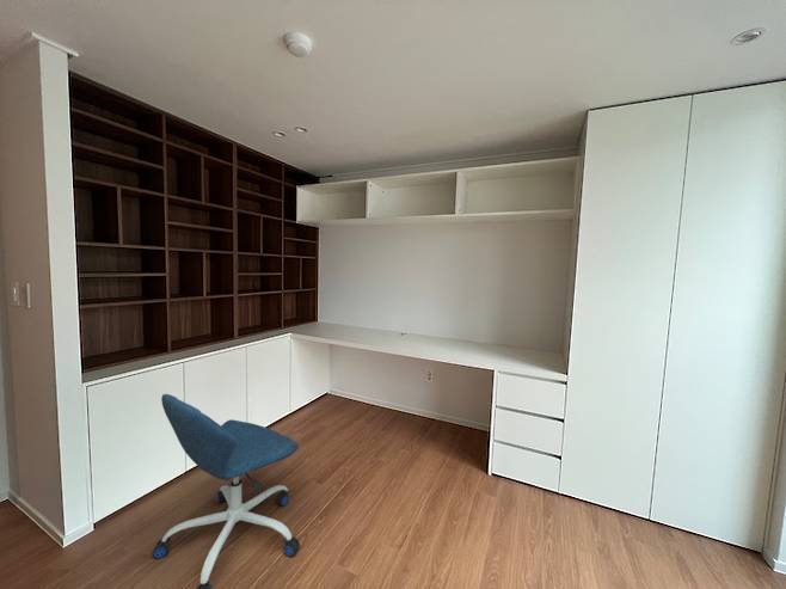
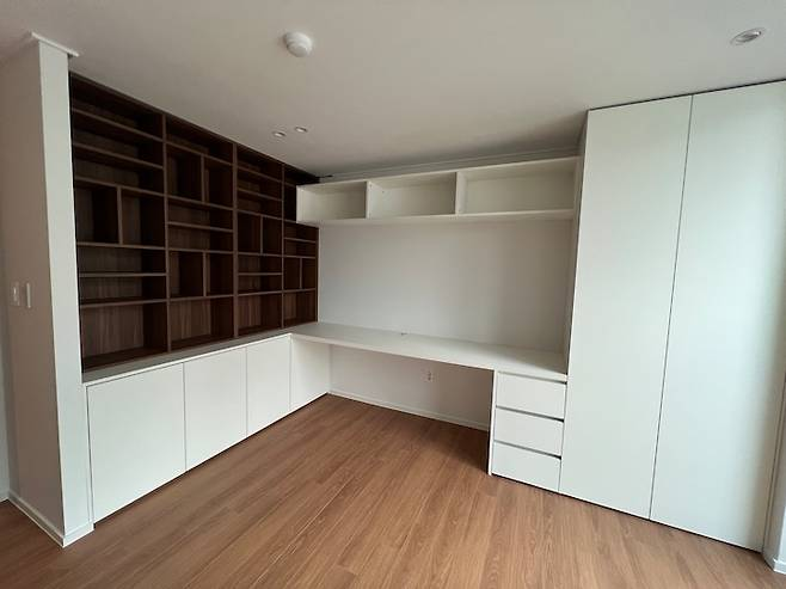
- office chair [152,393,301,589]
